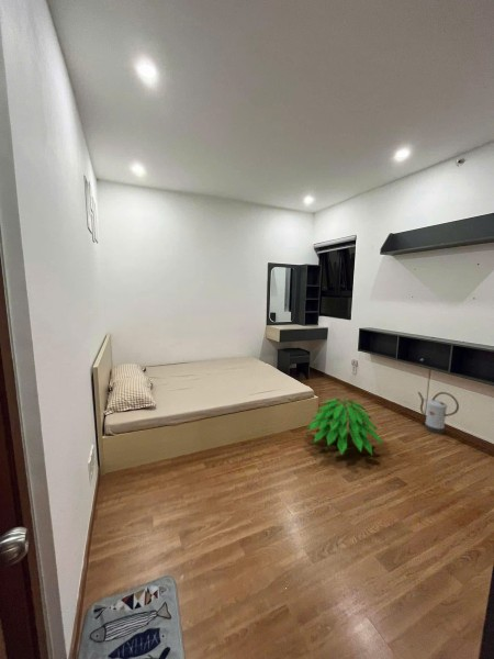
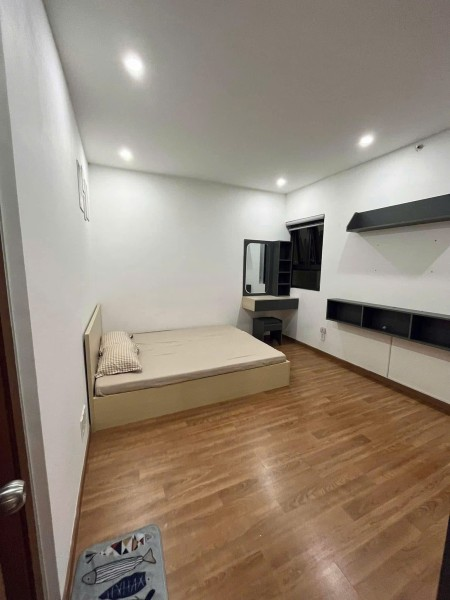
- indoor plant [306,396,383,456]
- watering can [417,391,460,435]
